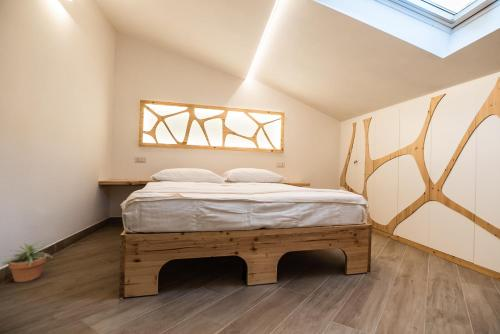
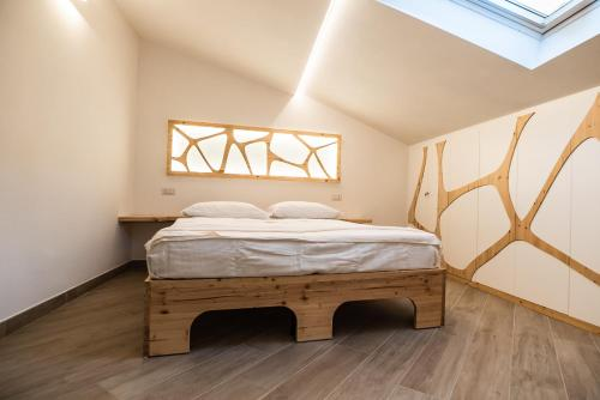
- potted plant [0,239,55,283]
